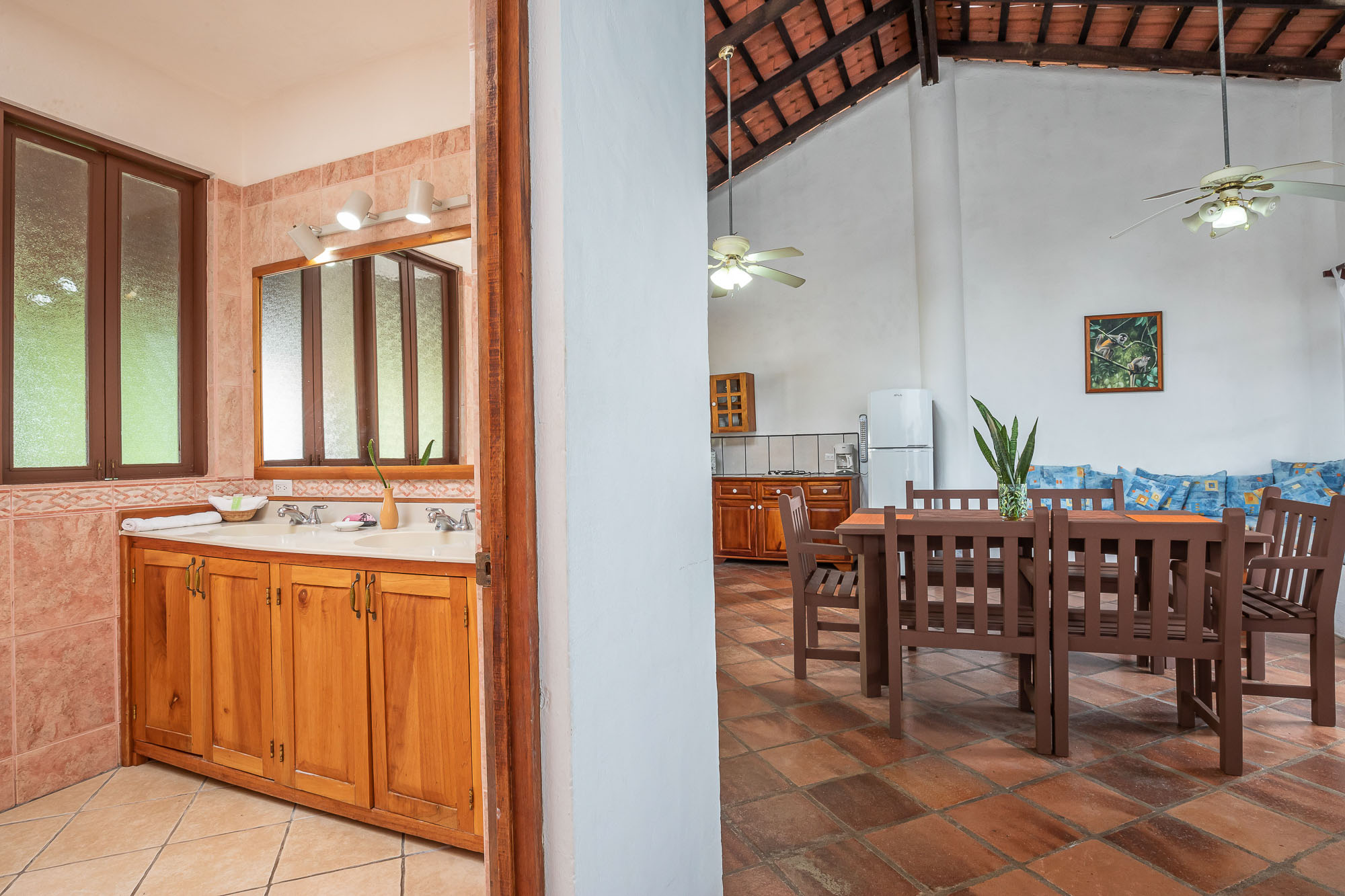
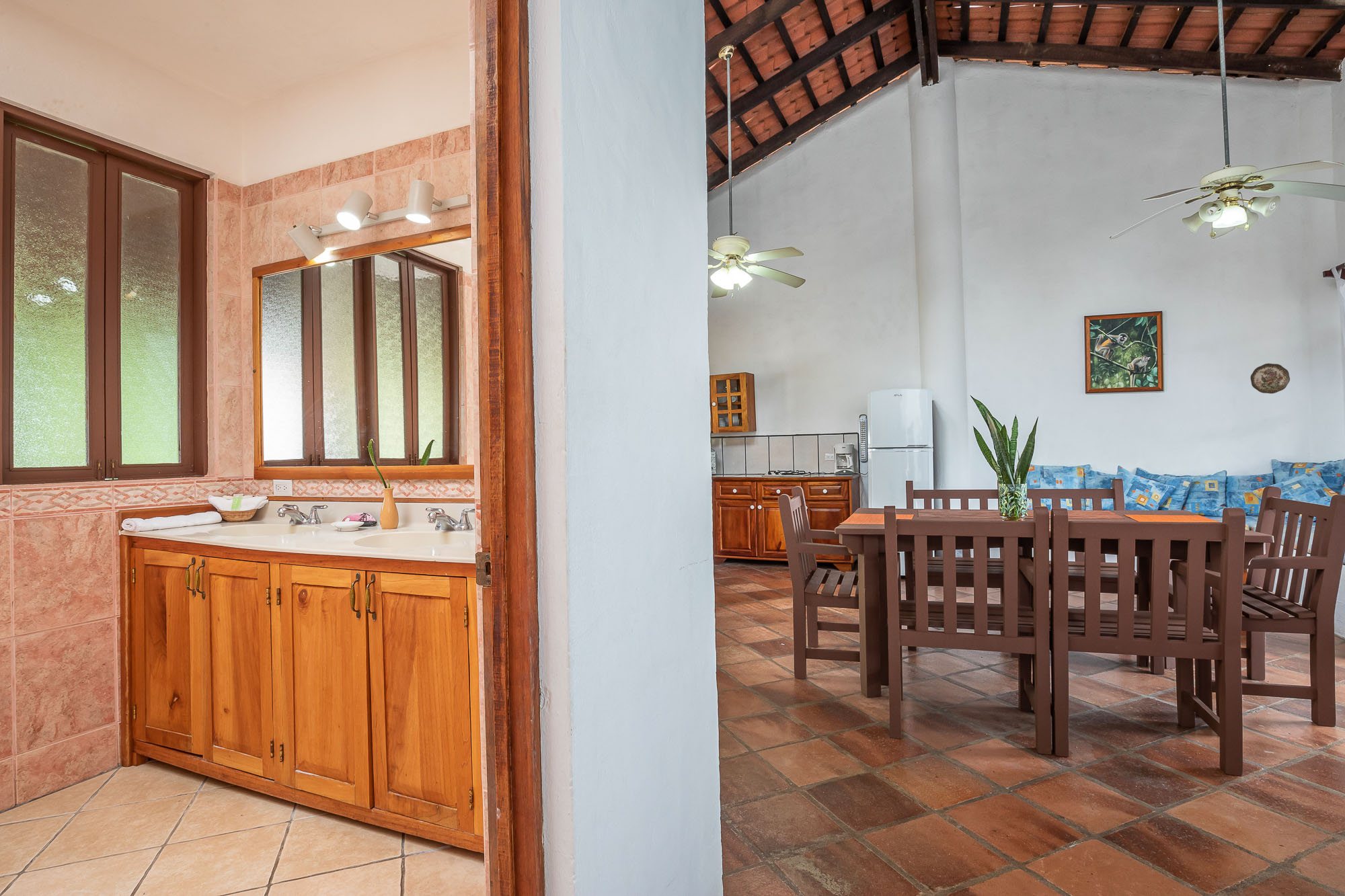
+ decorative plate [1250,363,1291,395]
